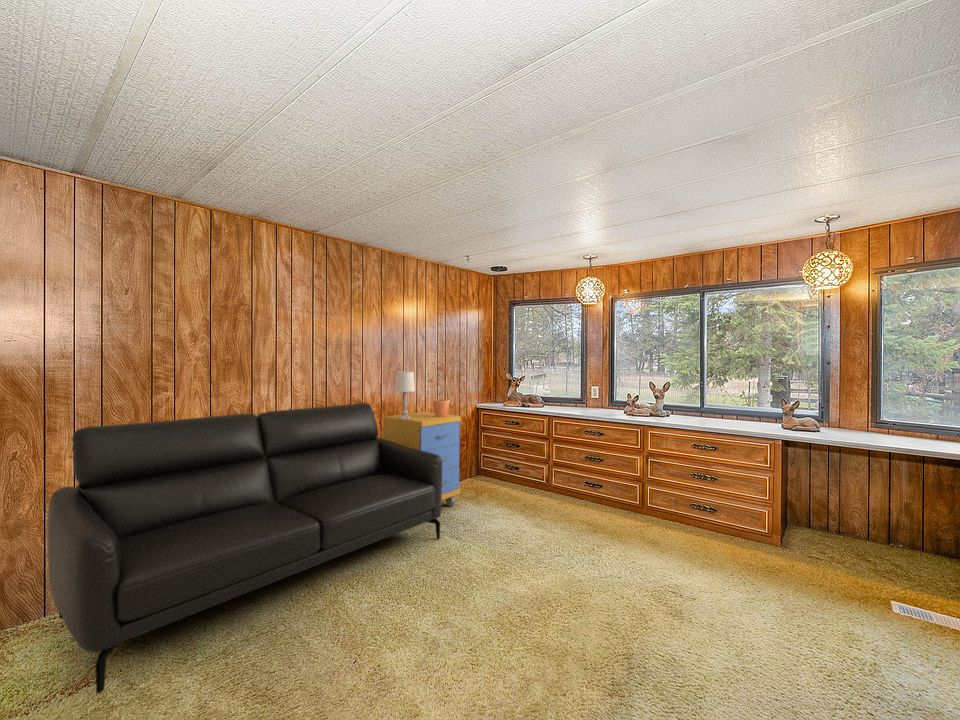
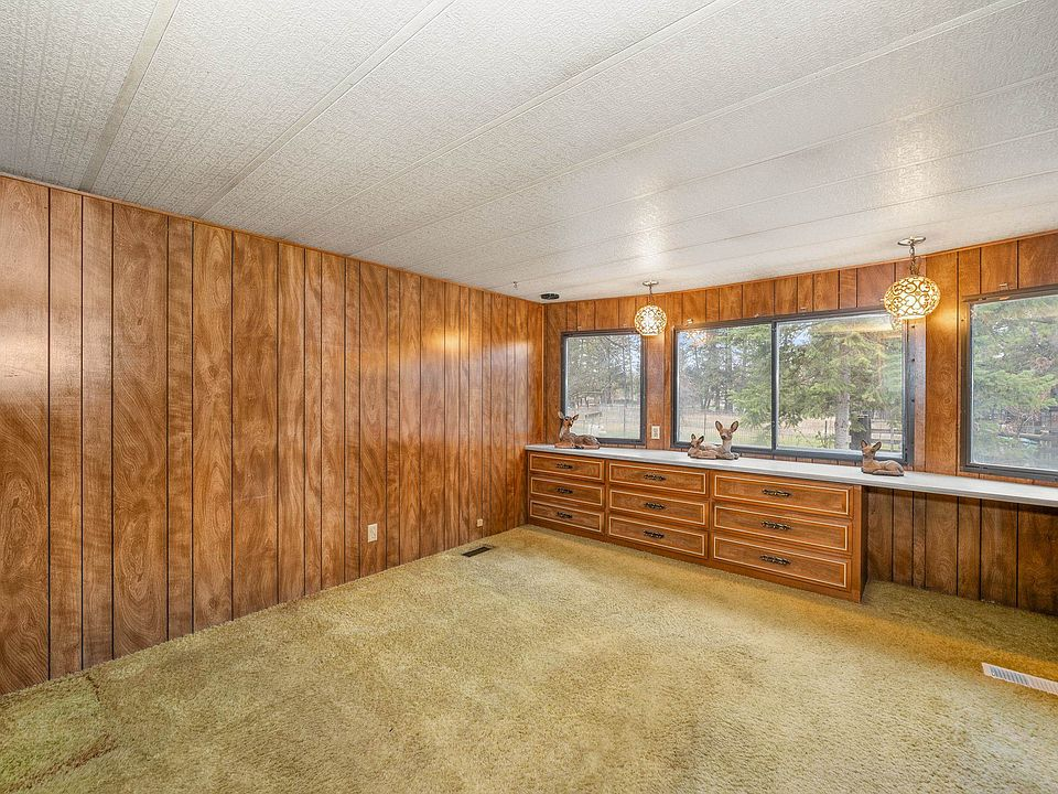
- table lamp [395,371,416,419]
- sofa [47,402,442,694]
- potted plant [426,365,451,417]
- storage cabinet [382,411,462,507]
